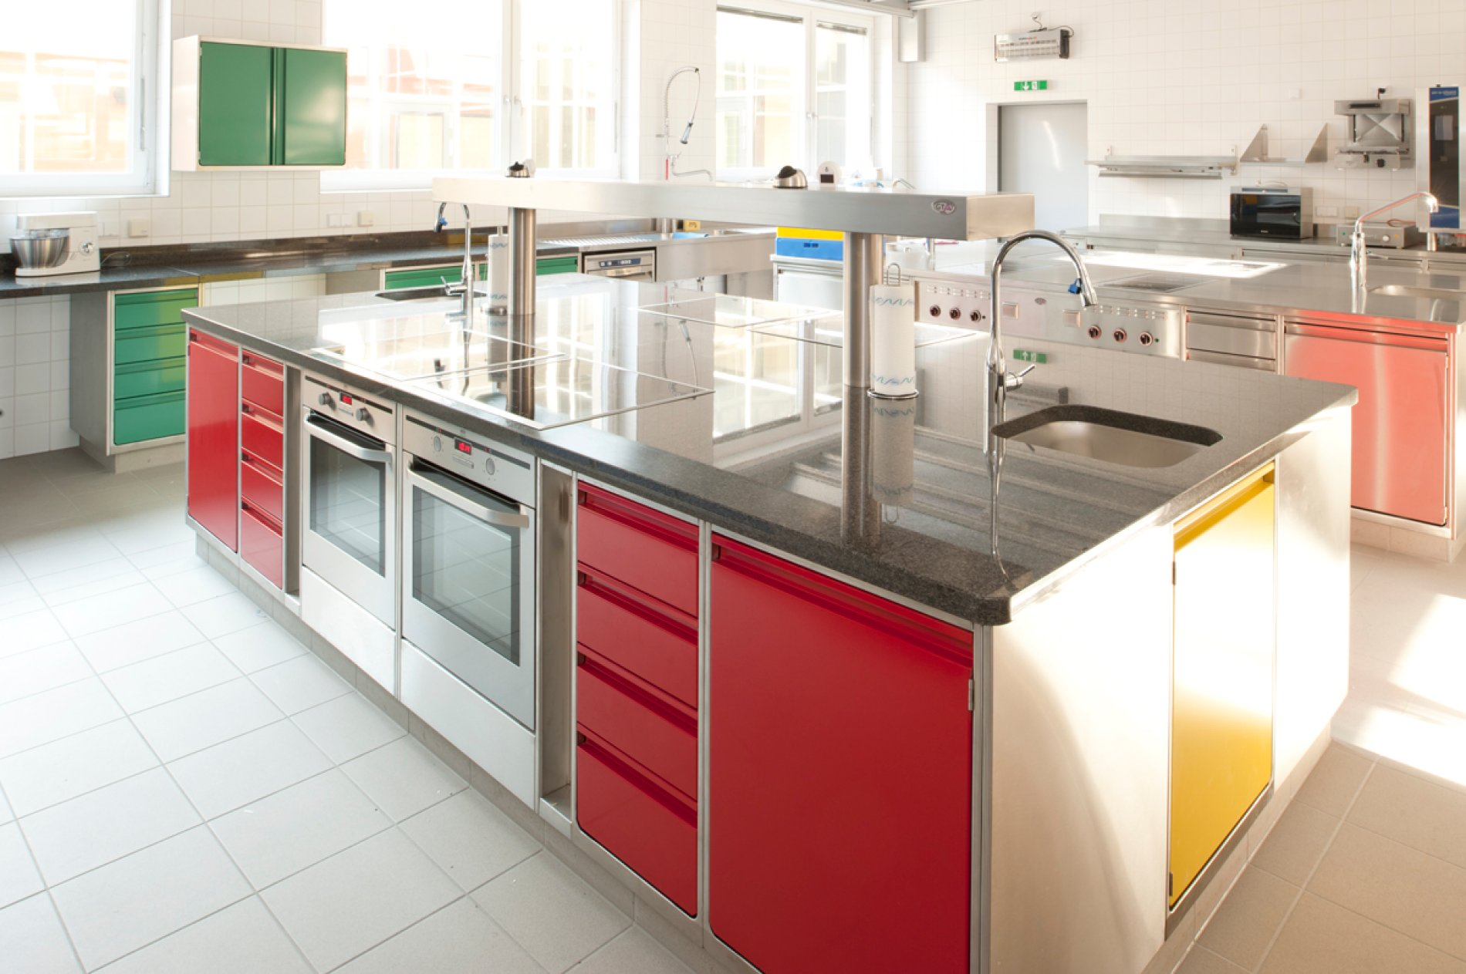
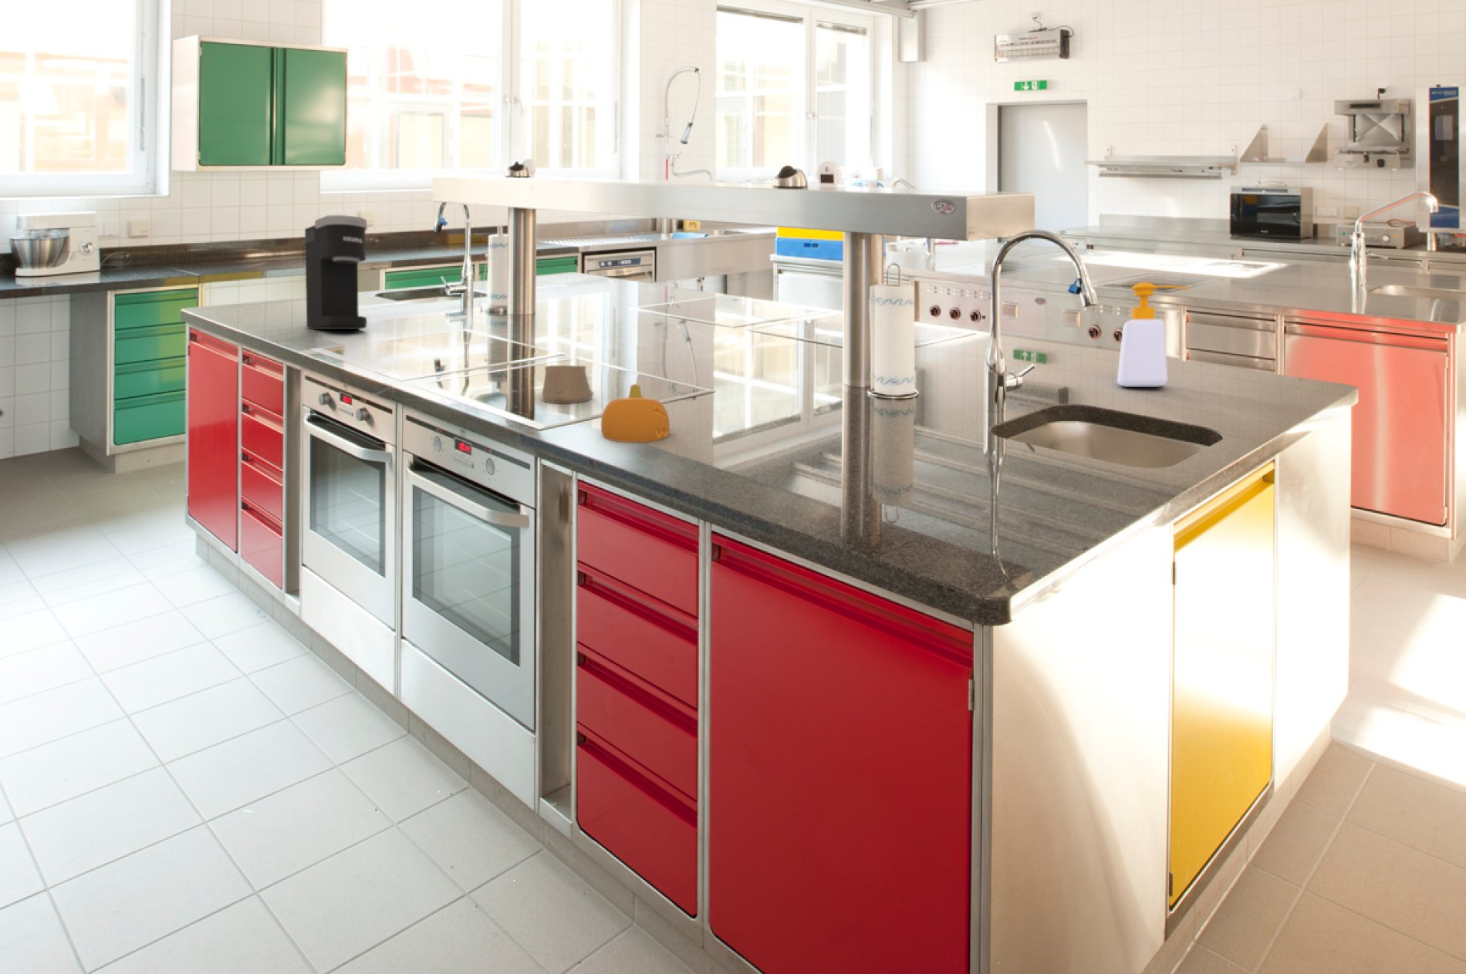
+ soap bottle [1117,282,1191,388]
+ fruit [600,384,671,444]
+ coffee maker [305,214,368,330]
+ cup [542,365,594,404]
